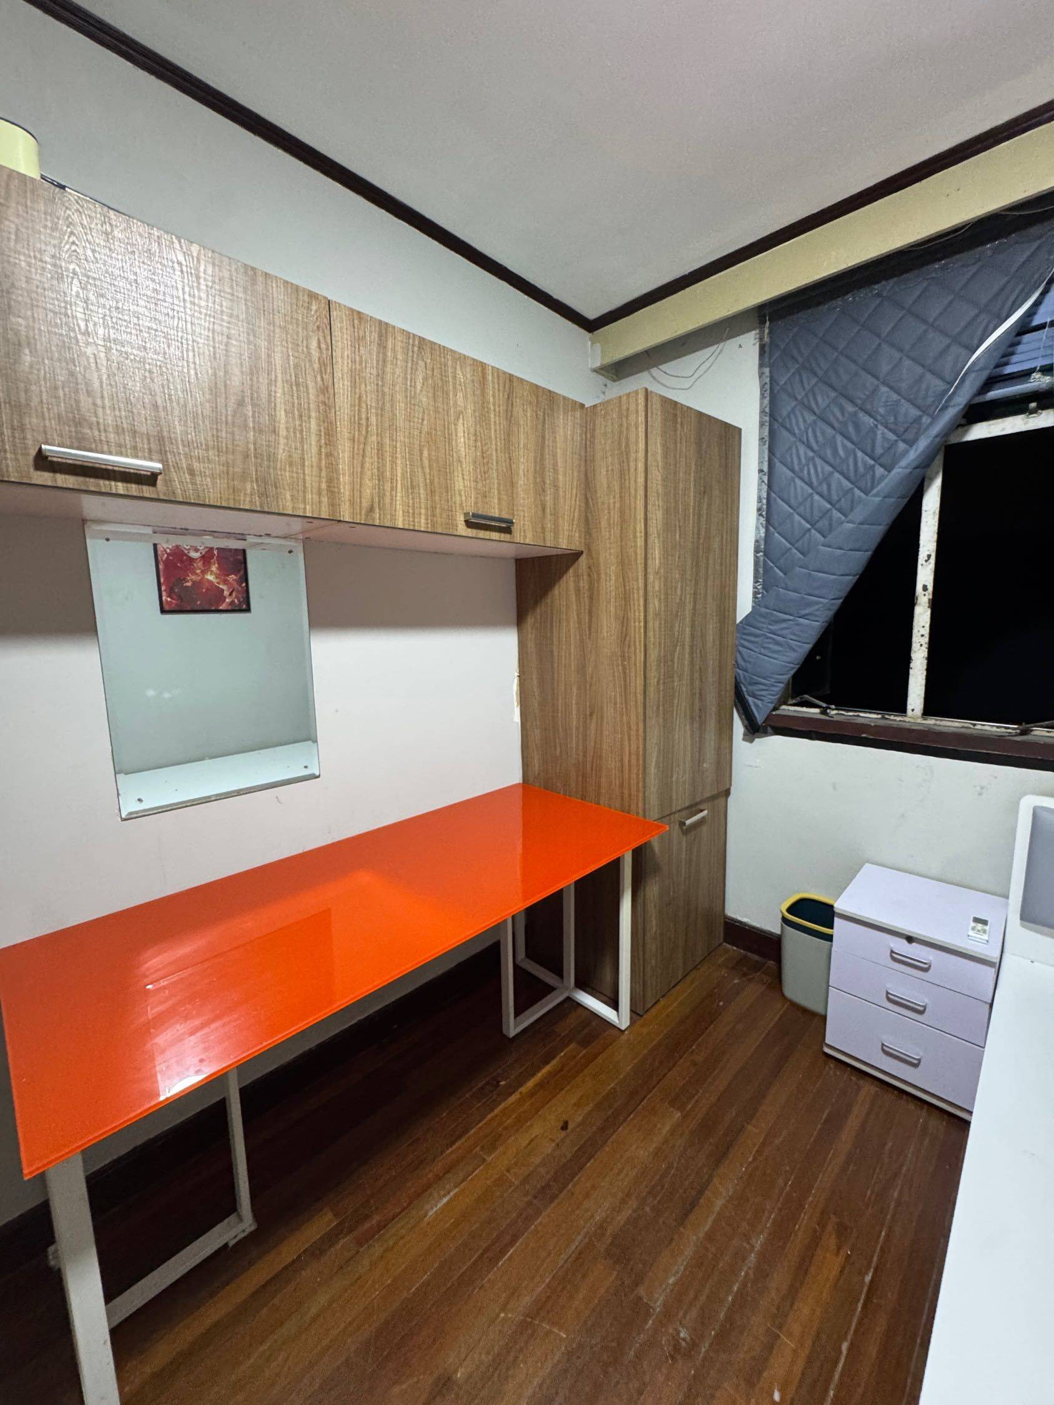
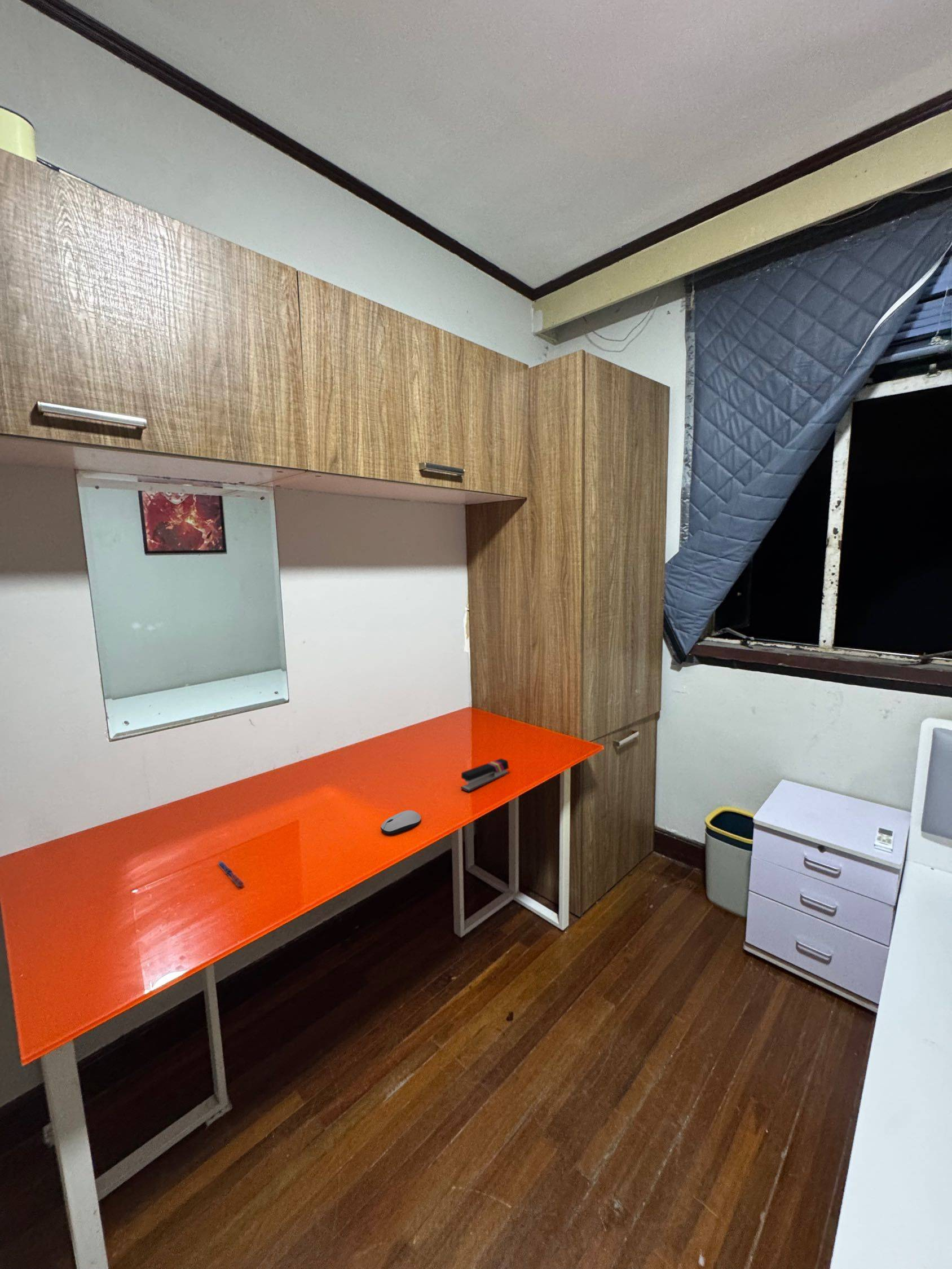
+ computer mouse [380,810,421,835]
+ stapler [460,758,510,792]
+ pen [217,860,245,887]
